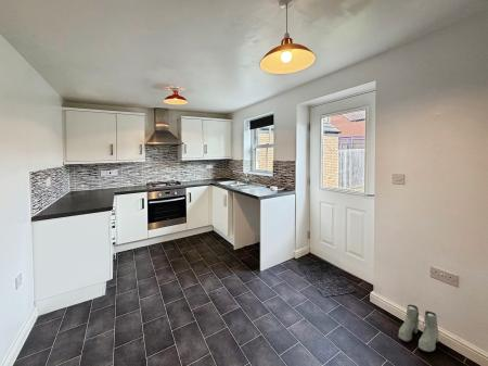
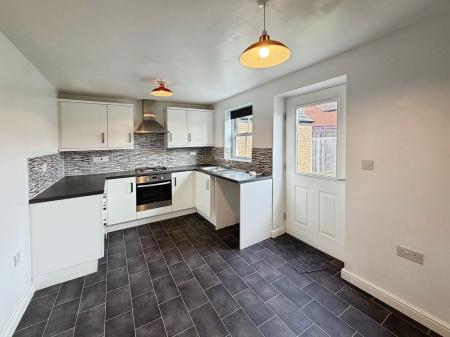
- boots [397,304,440,353]
